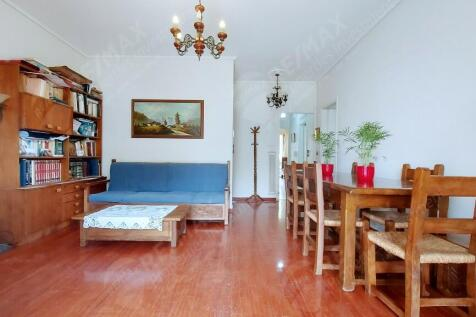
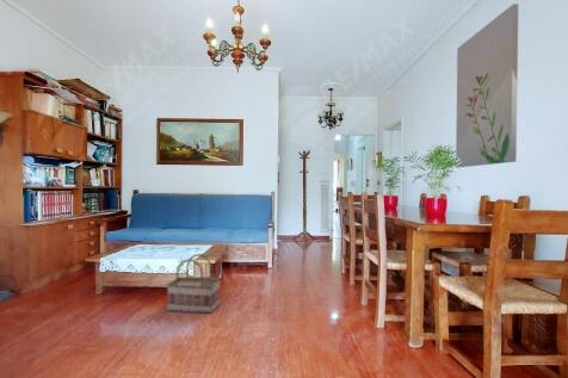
+ wall art [455,2,519,168]
+ basket [166,253,221,315]
